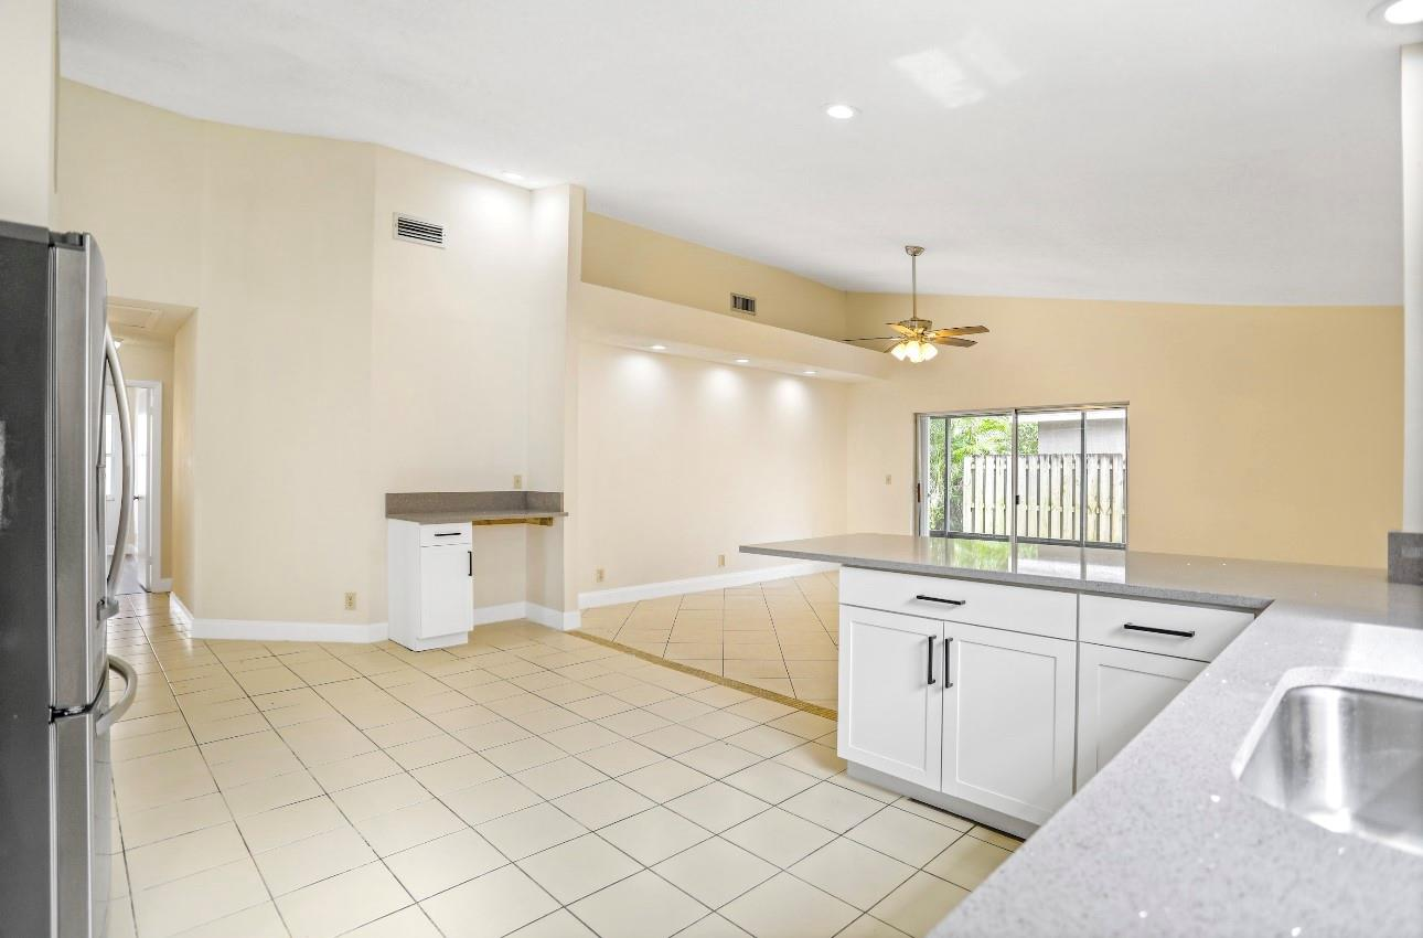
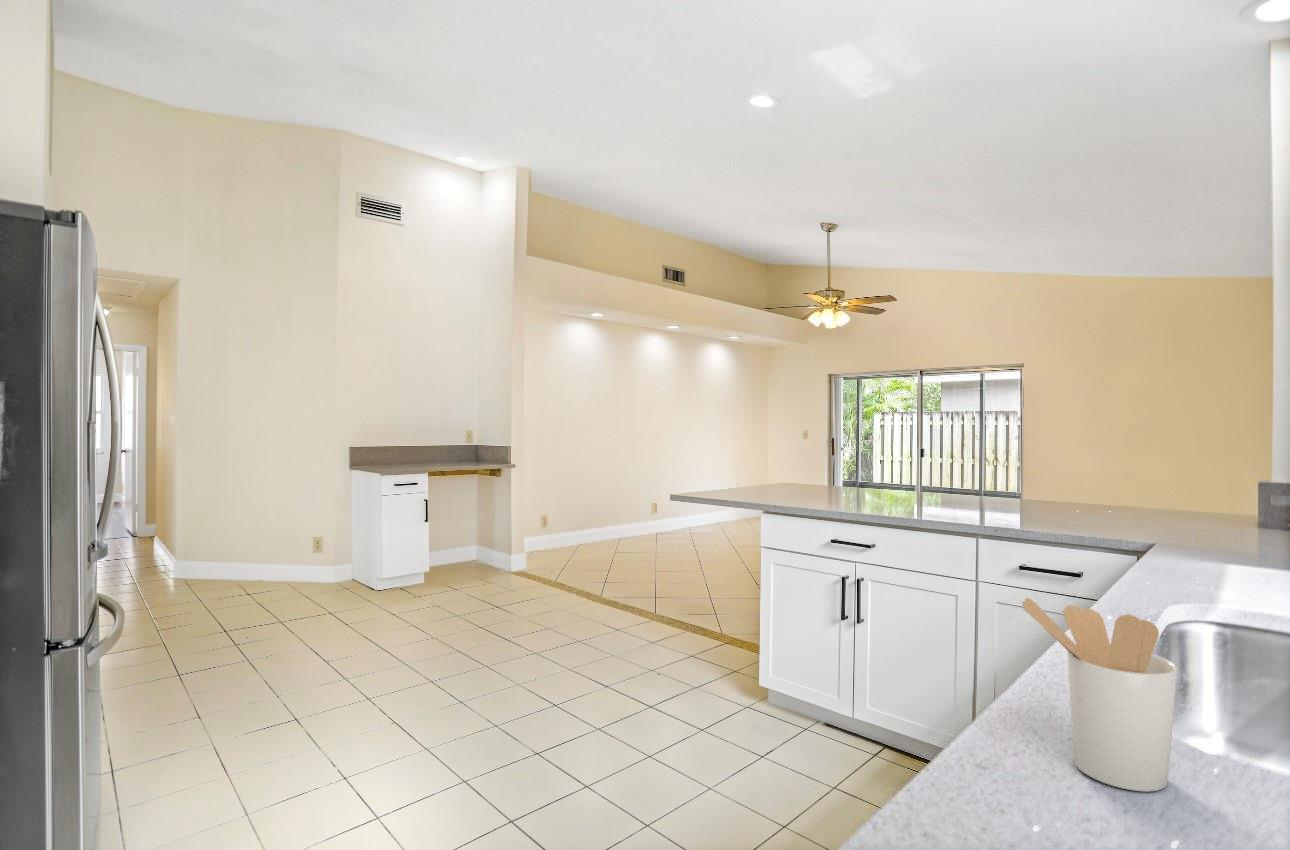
+ utensil holder [1021,597,1178,793]
